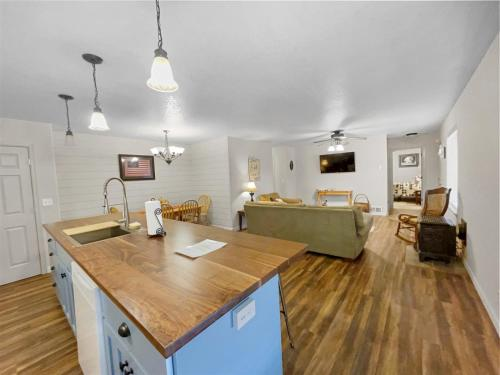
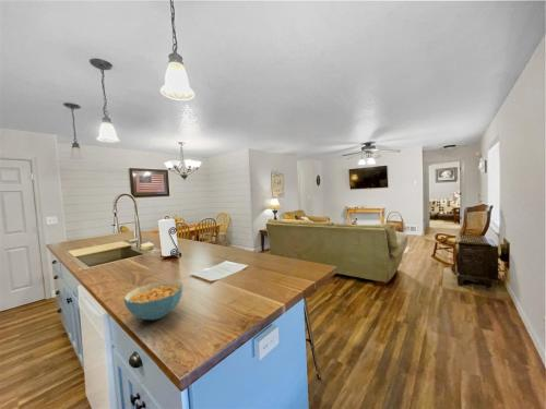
+ cereal bowl [122,280,183,321]
